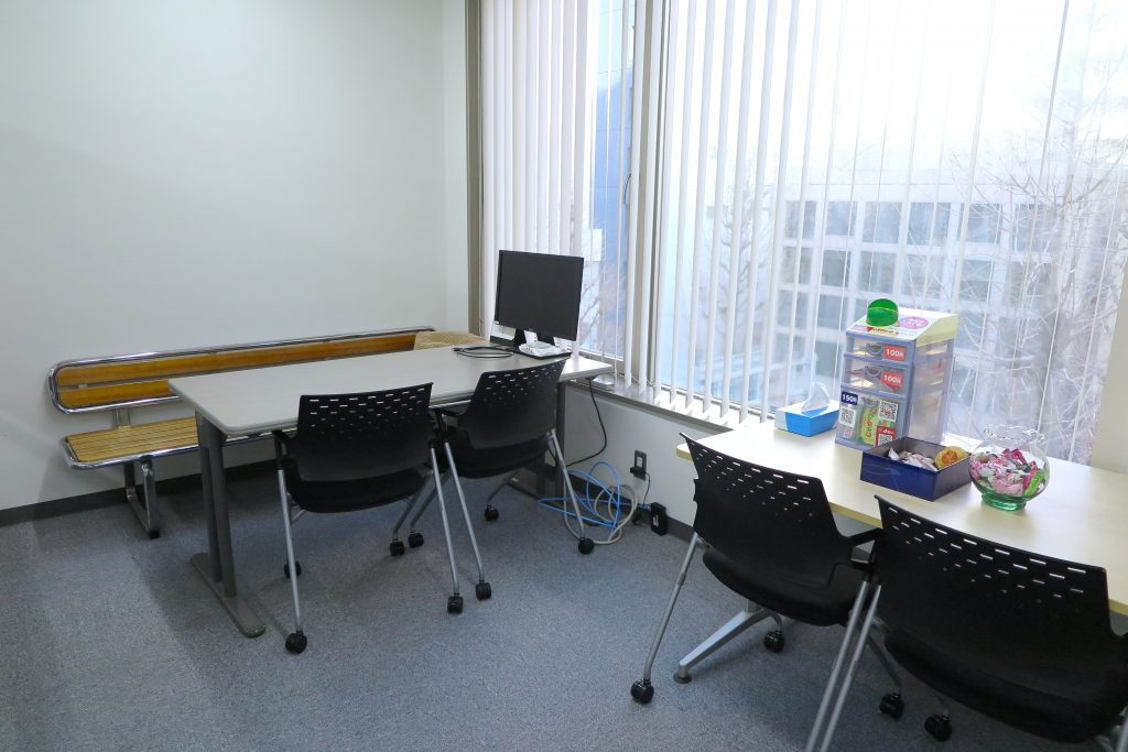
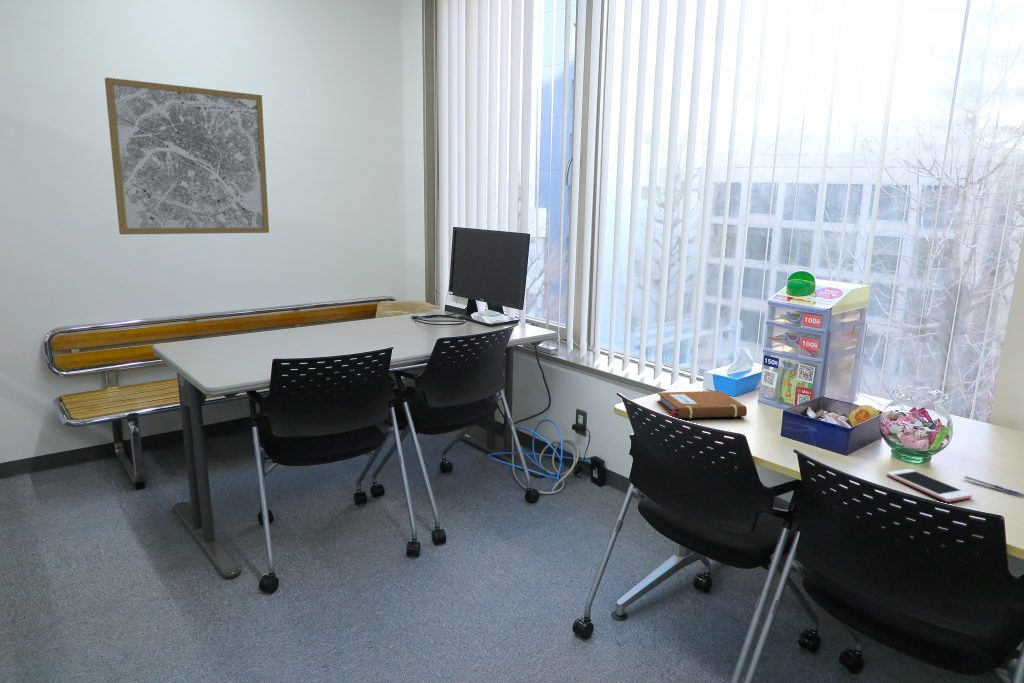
+ wall art [104,77,270,236]
+ cell phone [886,468,973,503]
+ pen [964,475,1024,497]
+ notebook [656,390,748,419]
